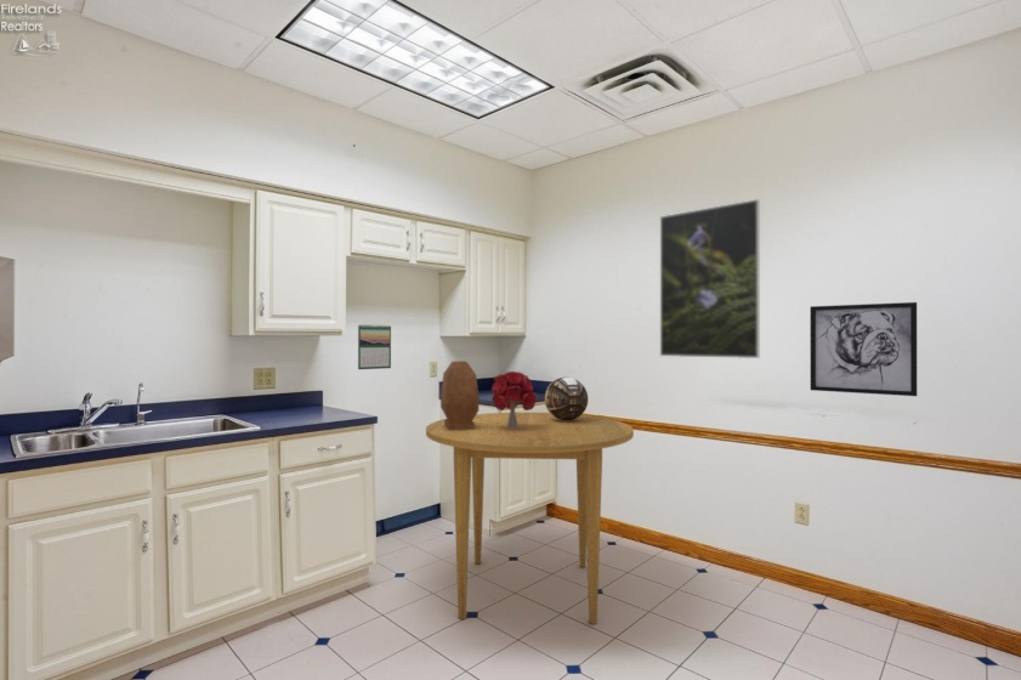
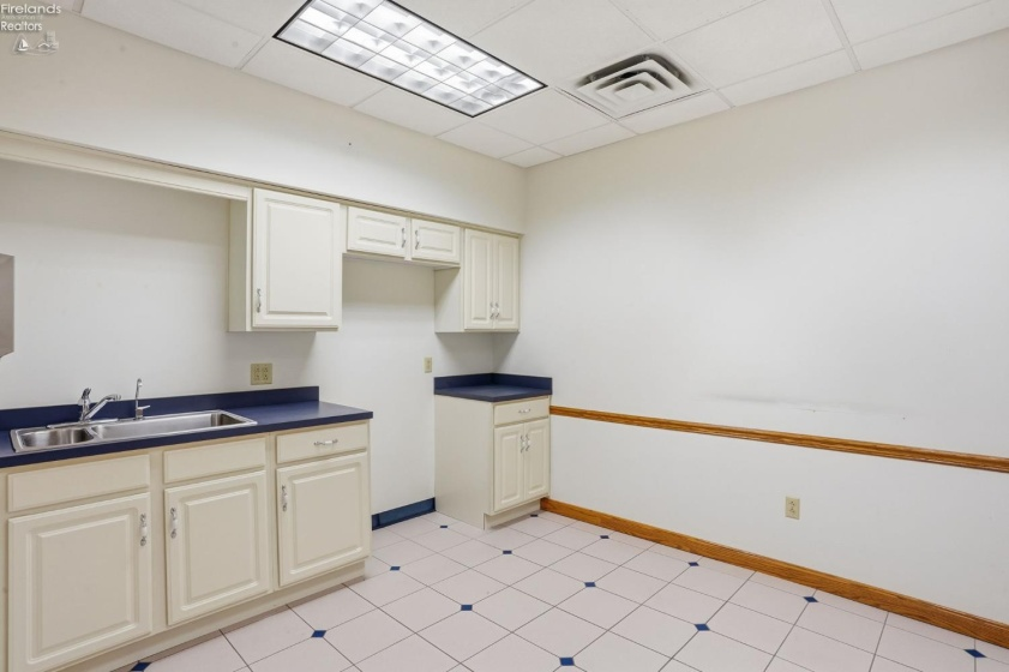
- calendar [357,323,392,370]
- bouquet [490,370,538,429]
- dining table [425,412,635,625]
- water jug [439,359,480,430]
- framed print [659,198,761,359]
- decorative bowl [544,376,589,421]
- wall art [809,301,918,397]
